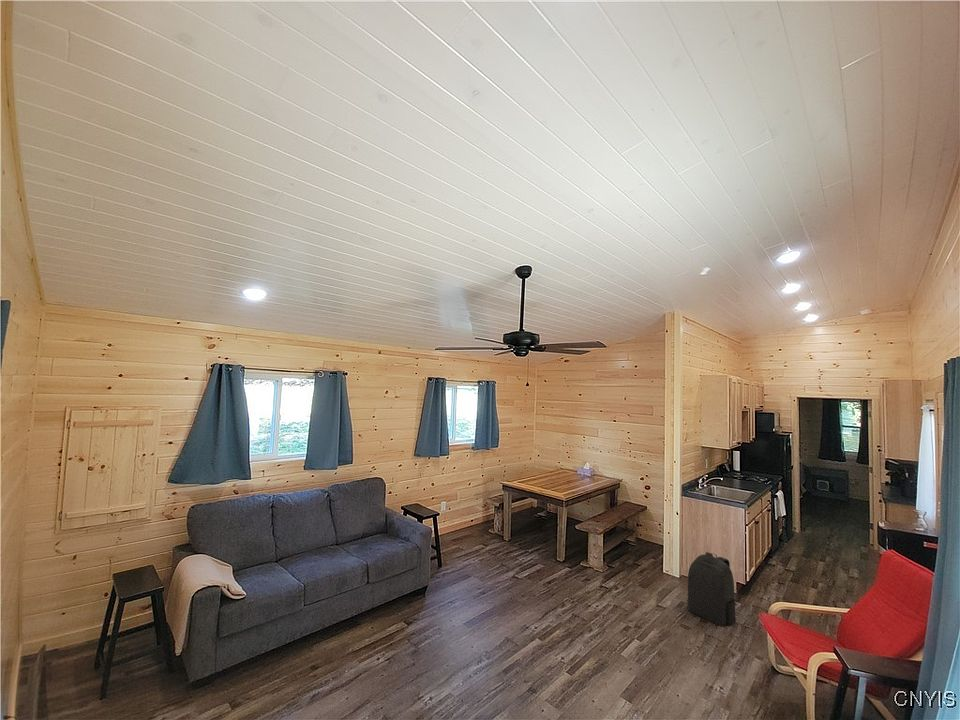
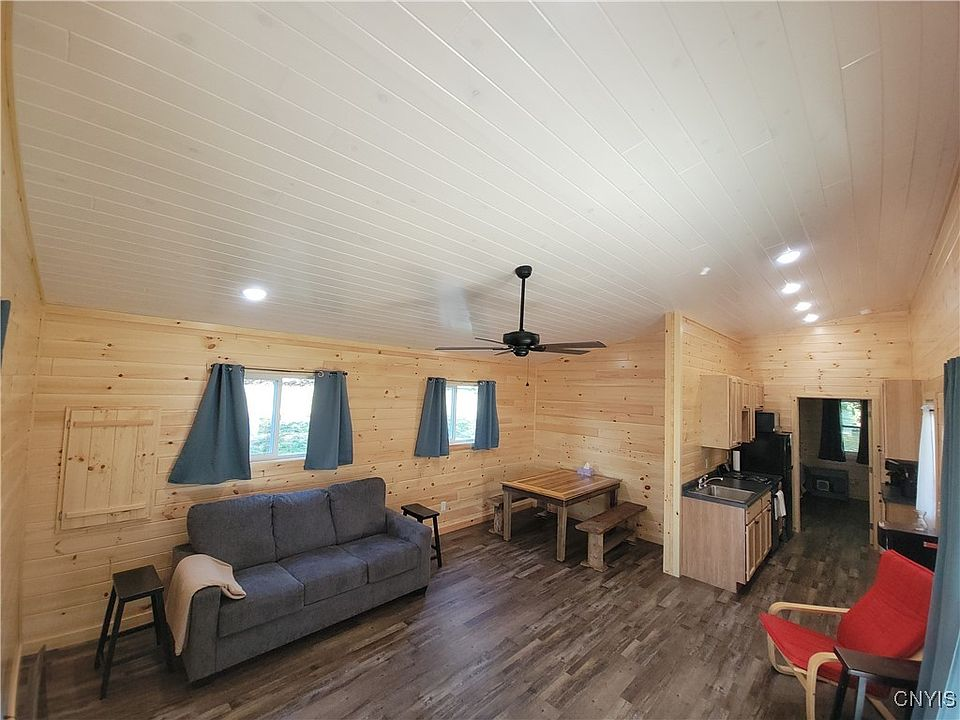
- backpack [686,551,737,627]
